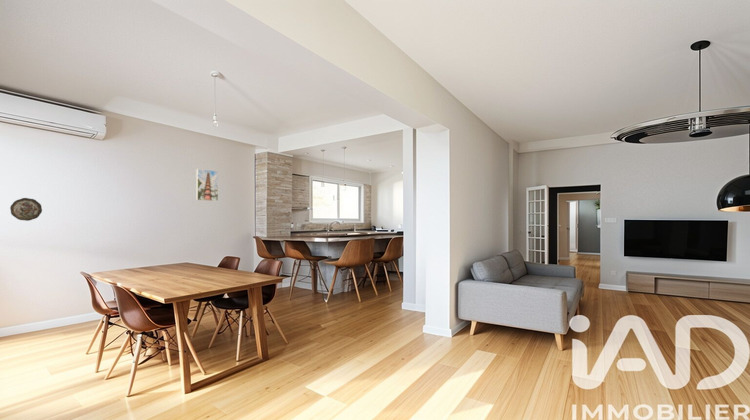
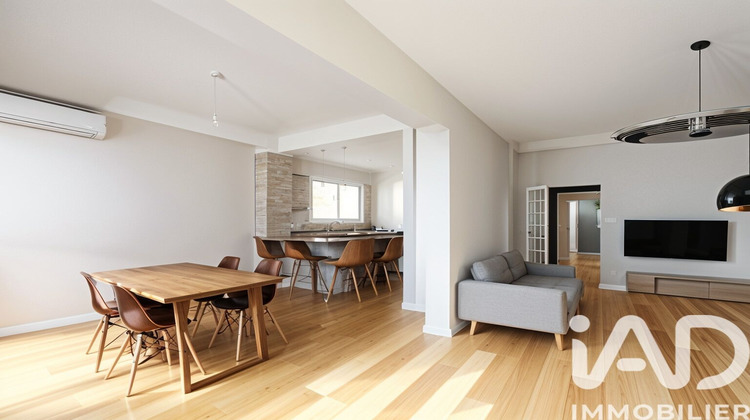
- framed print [195,168,219,202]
- decorative plate [9,197,43,222]
